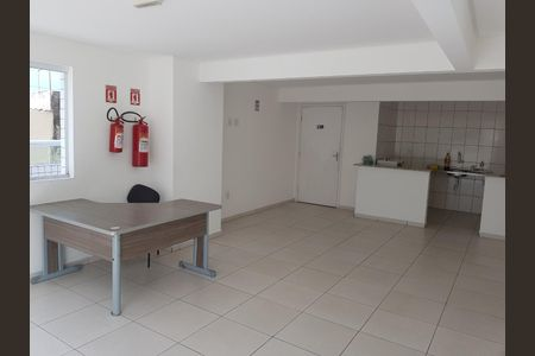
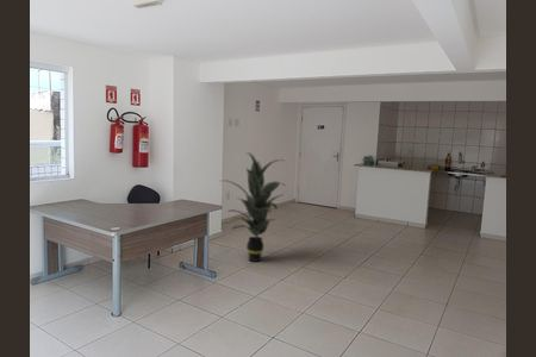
+ indoor plant [220,151,288,263]
